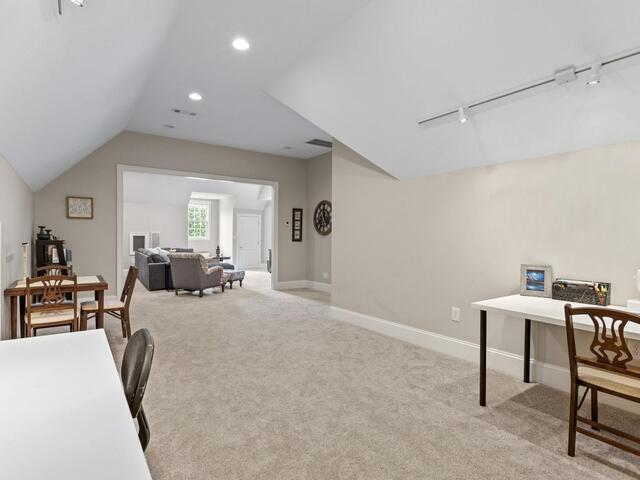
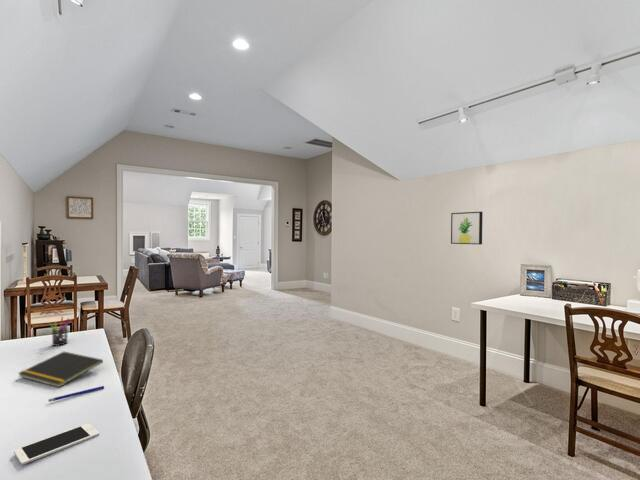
+ pen holder [47,316,71,347]
+ notepad [17,351,104,388]
+ cell phone [13,422,100,466]
+ wall art [450,211,484,246]
+ pen [48,385,105,403]
